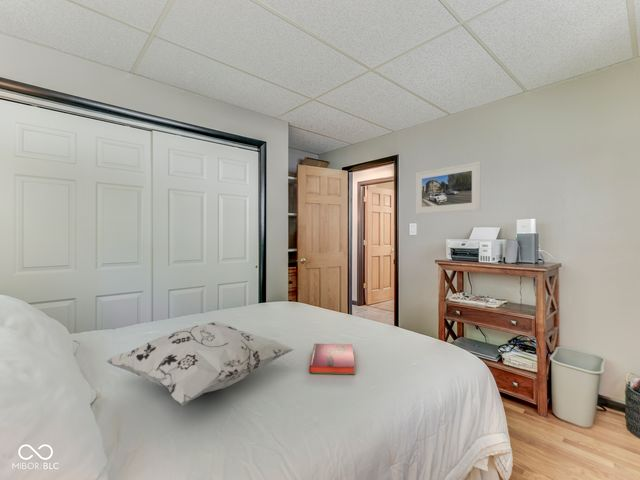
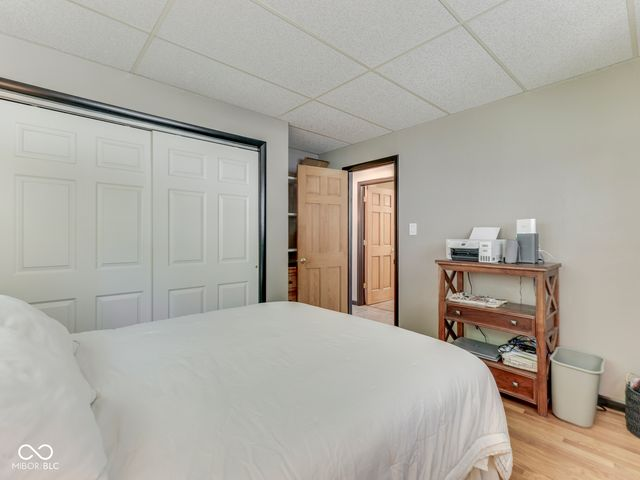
- hardback book [308,342,356,375]
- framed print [414,161,482,215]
- decorative pillow [105,321,297,407]
